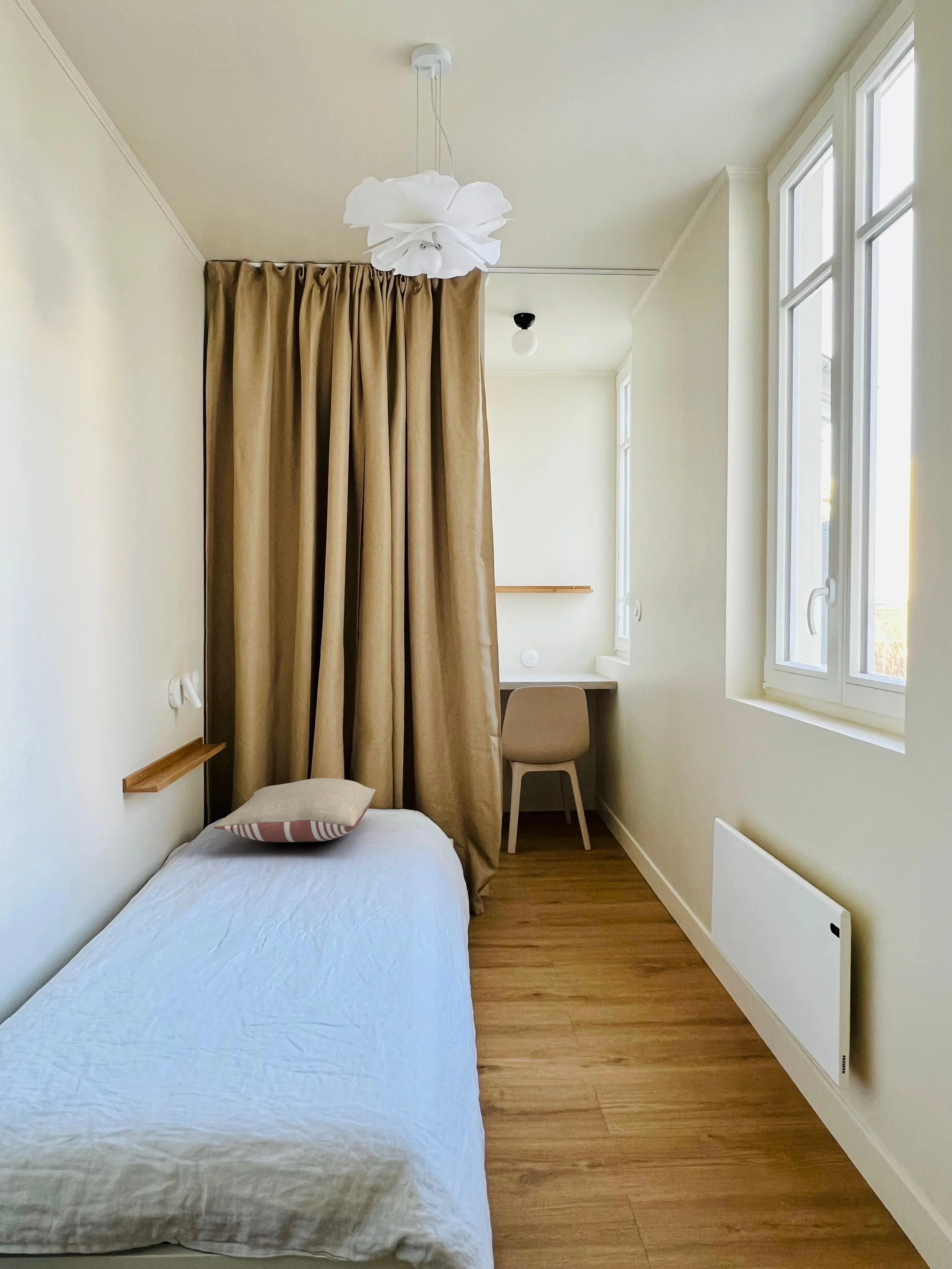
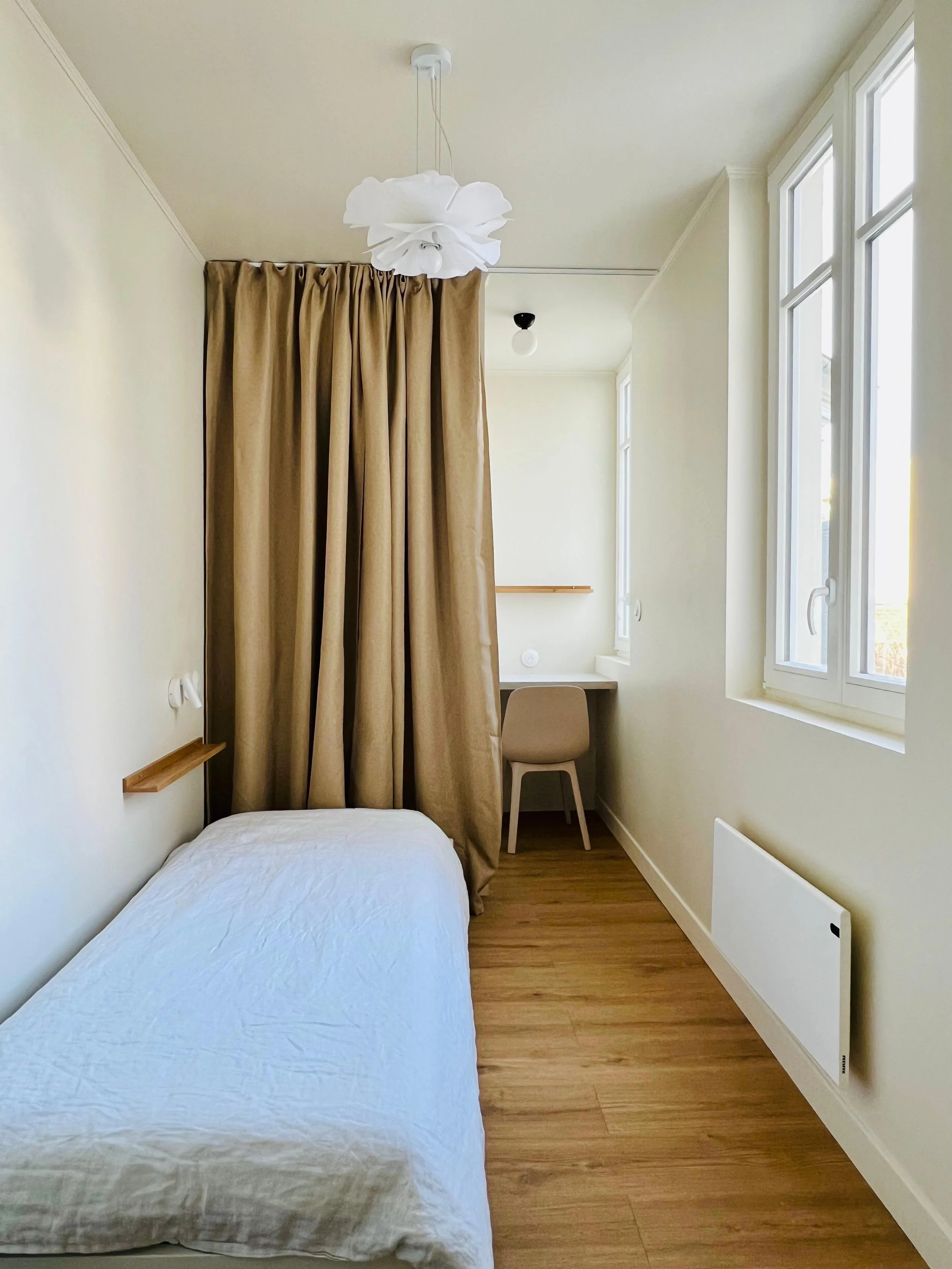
- pillow [214,778,376,843]
